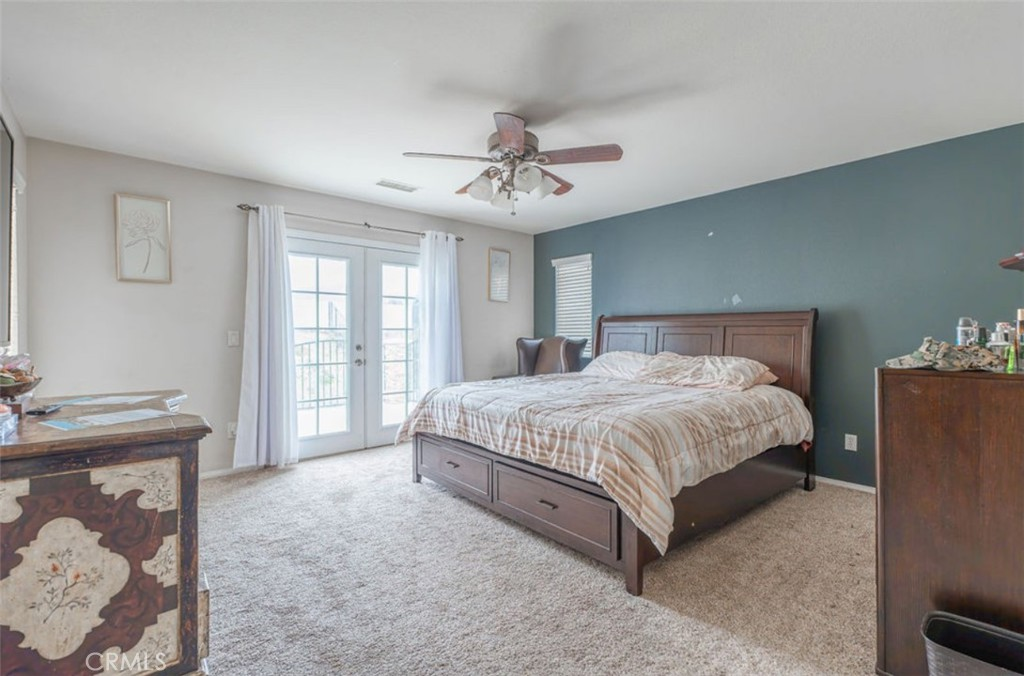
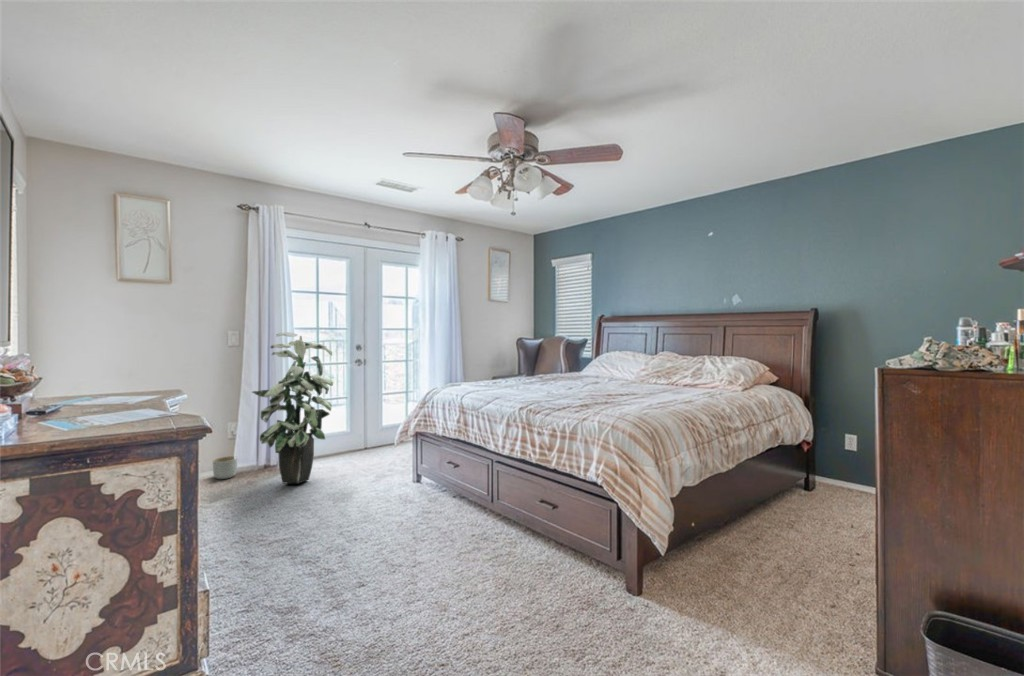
+ indoor plant [250,331,334,484]
+ planter [212,455,238,480]
